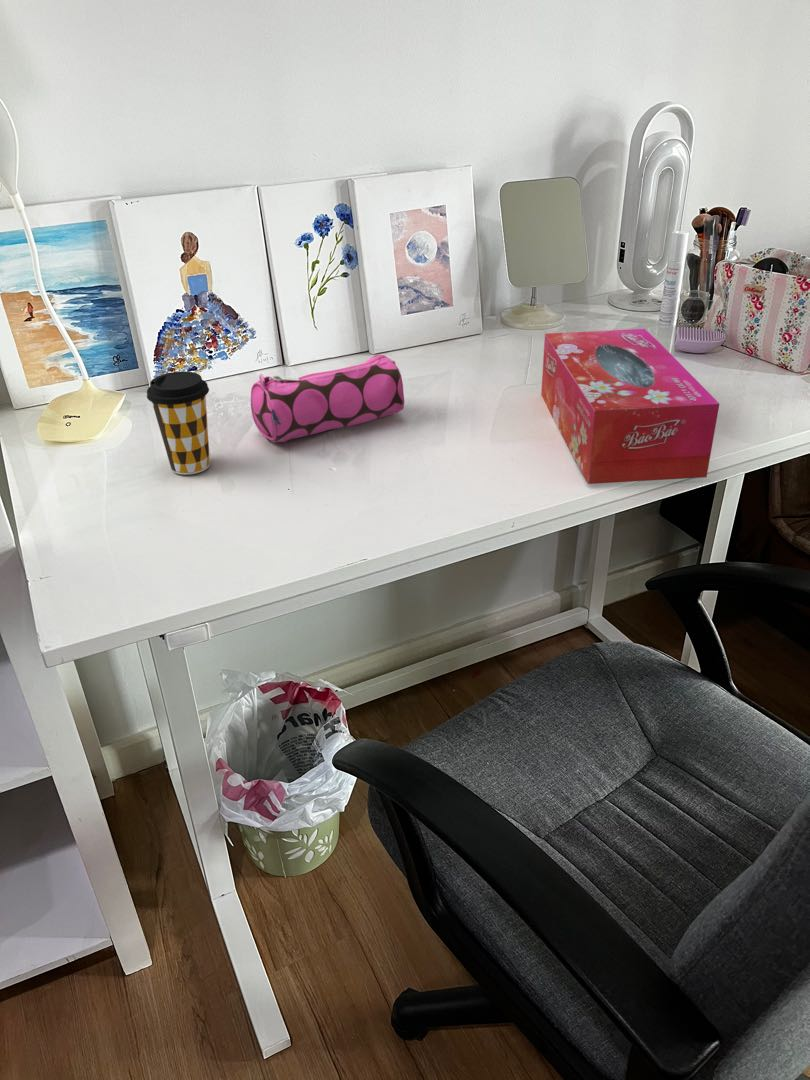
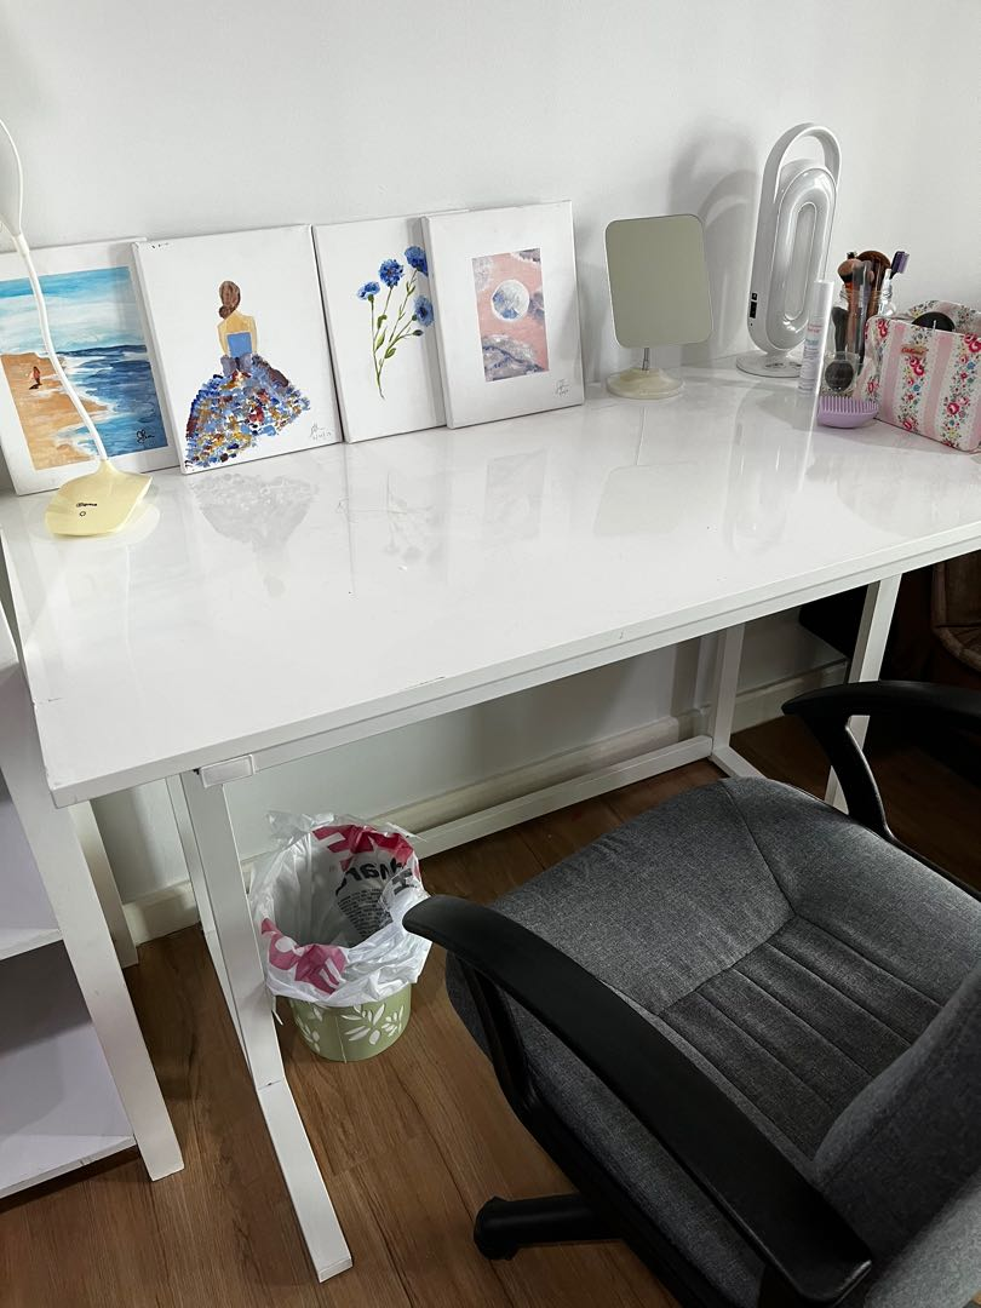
- pencil case [250,354,405,443]
- tissue box [540,328,720,485]
- coffee cup [146,371,211,476]
